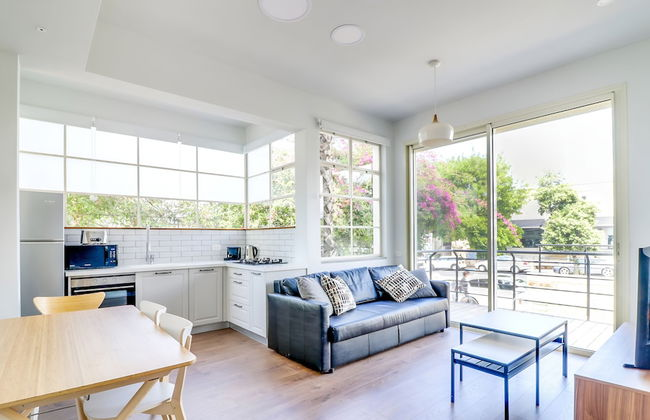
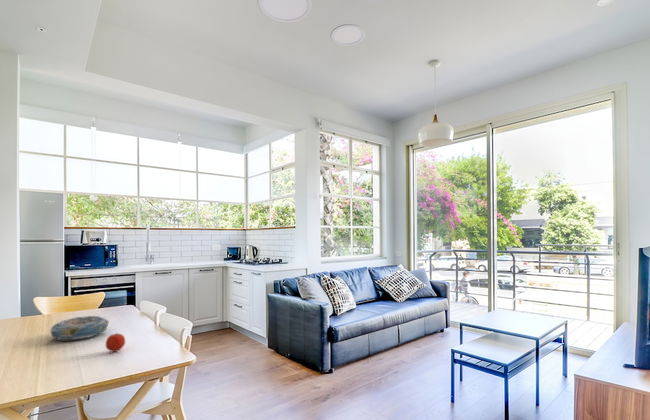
+ apple [105,332,126,353]
+ decorative bowl [49,314,110,342]
